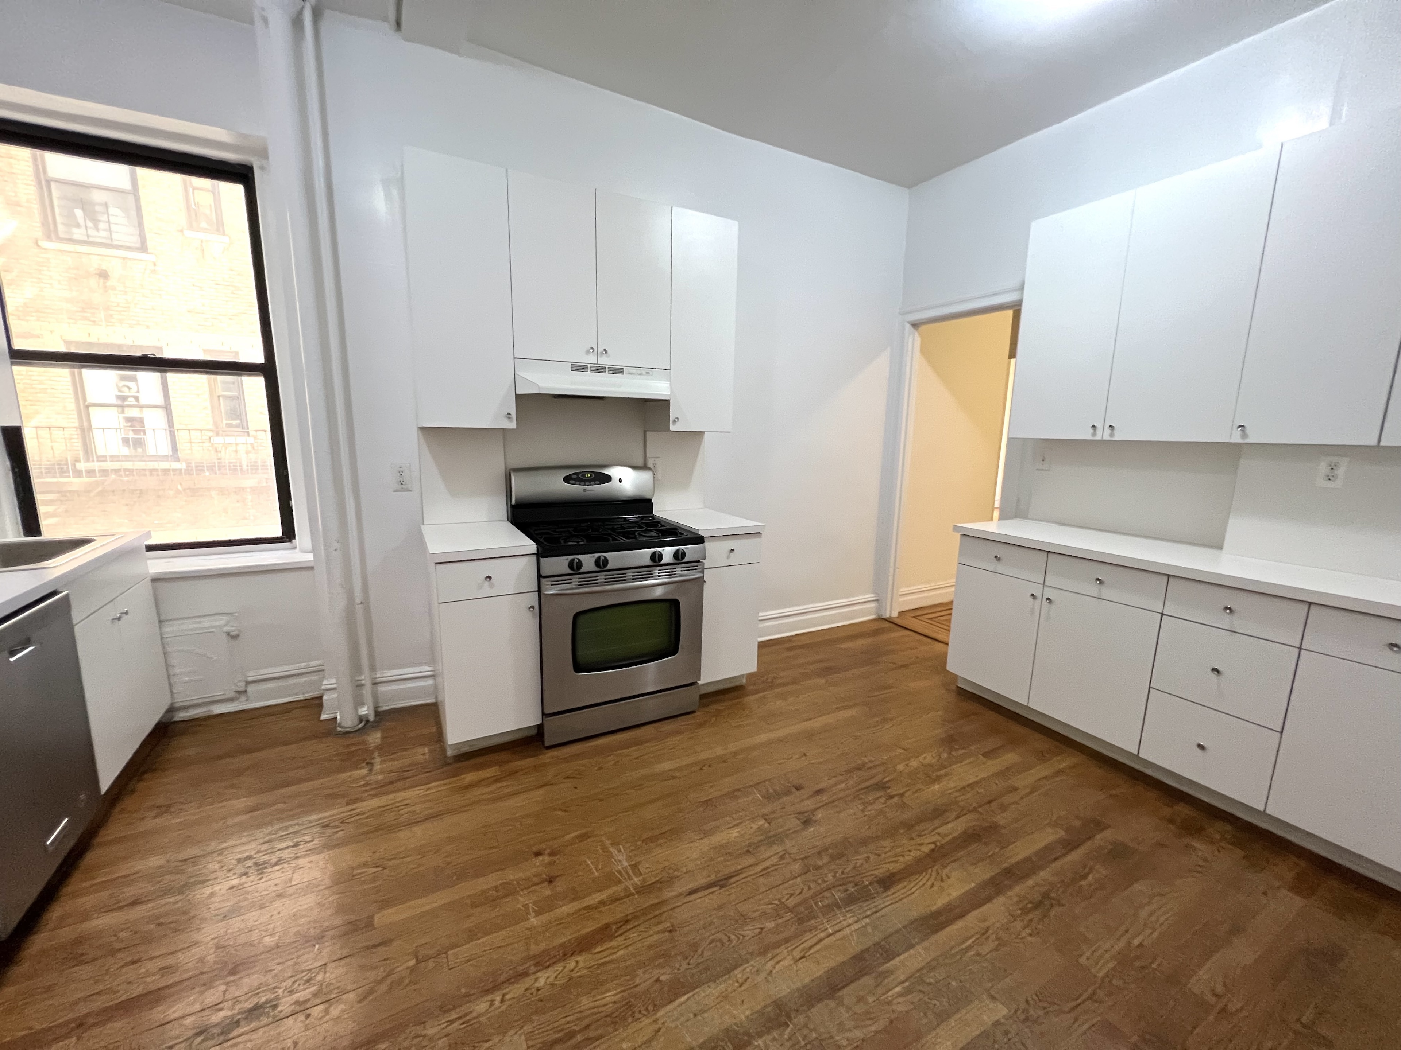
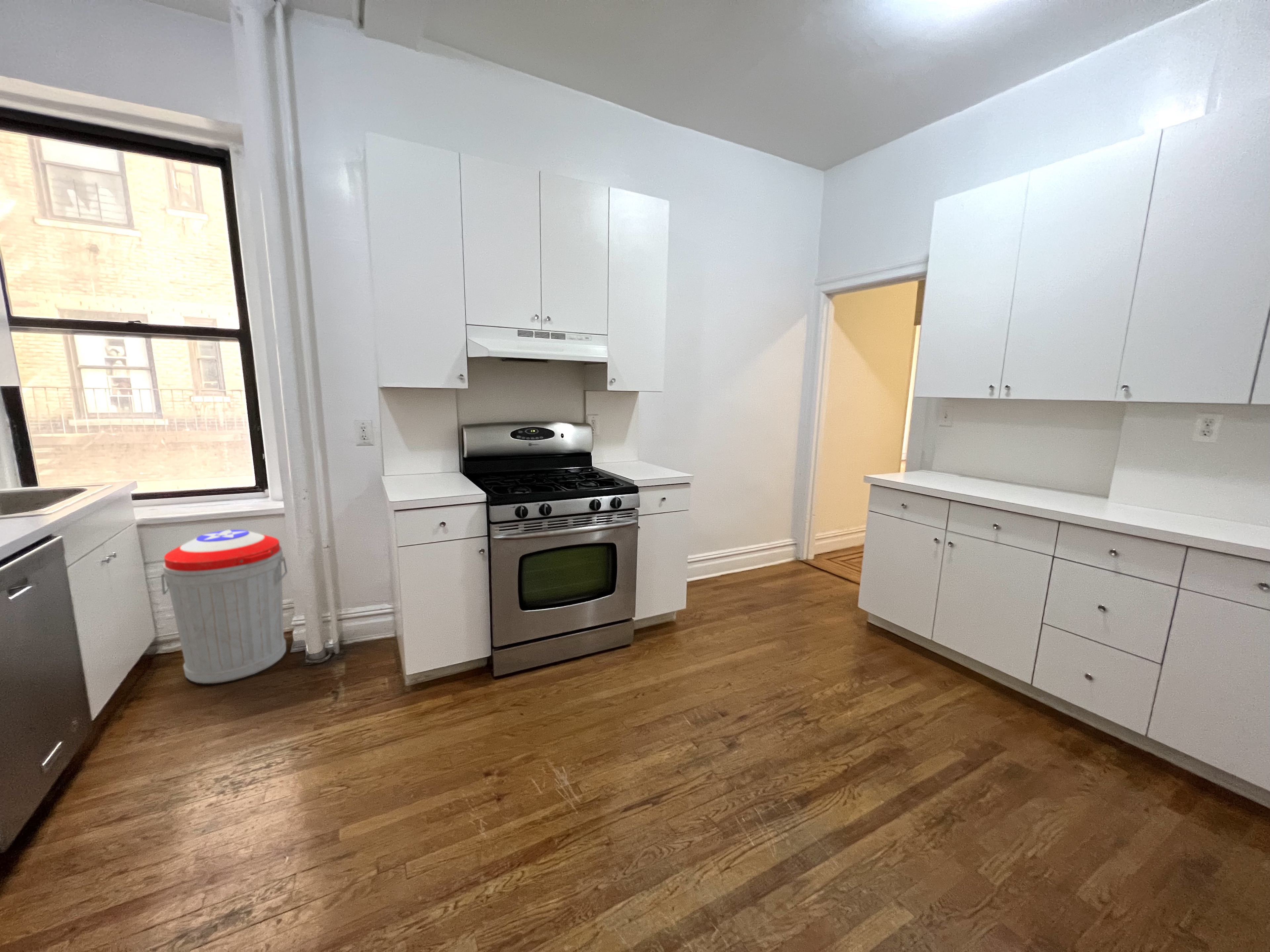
+ trash can [161,529,288,684]
